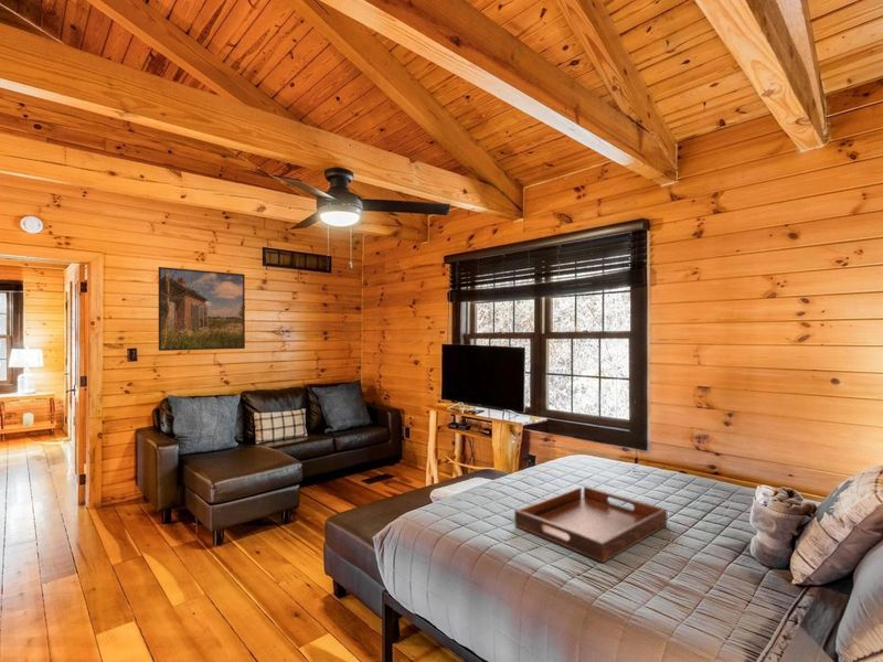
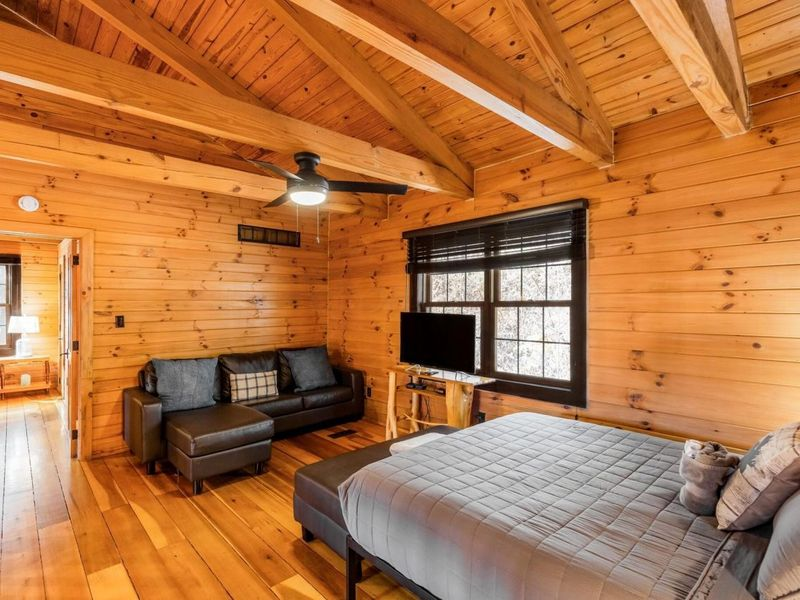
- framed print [158,266,246,352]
- serving tray [513,485,669,564]
